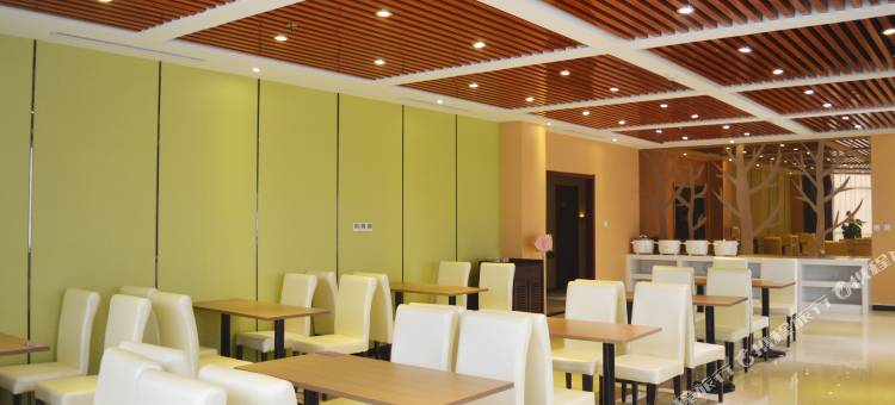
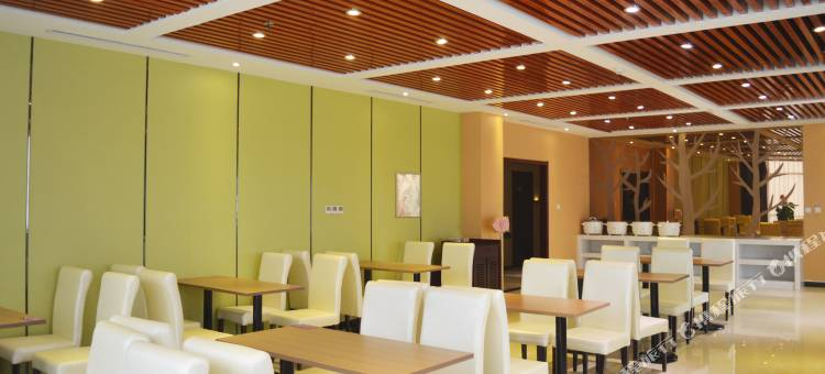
+ wall art [394,170,422,219]
